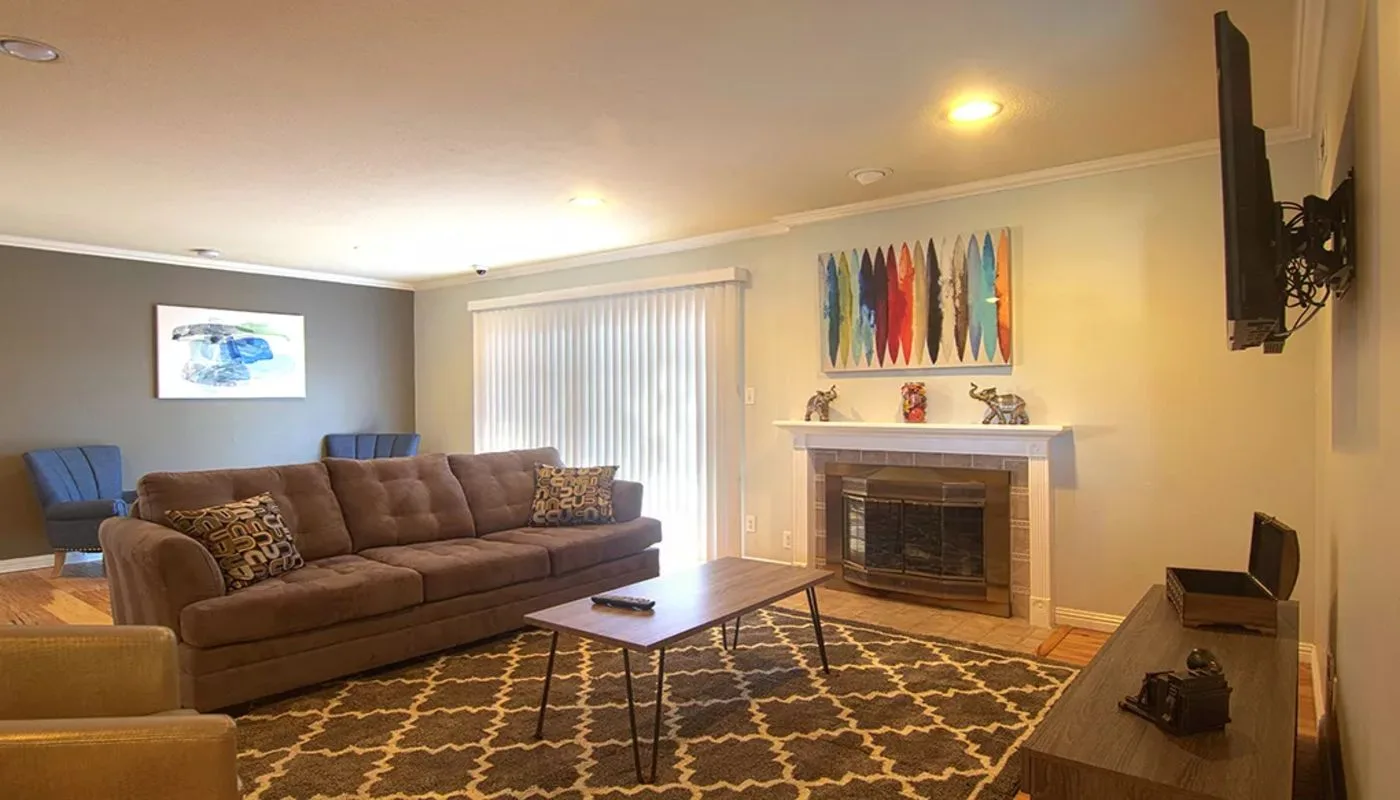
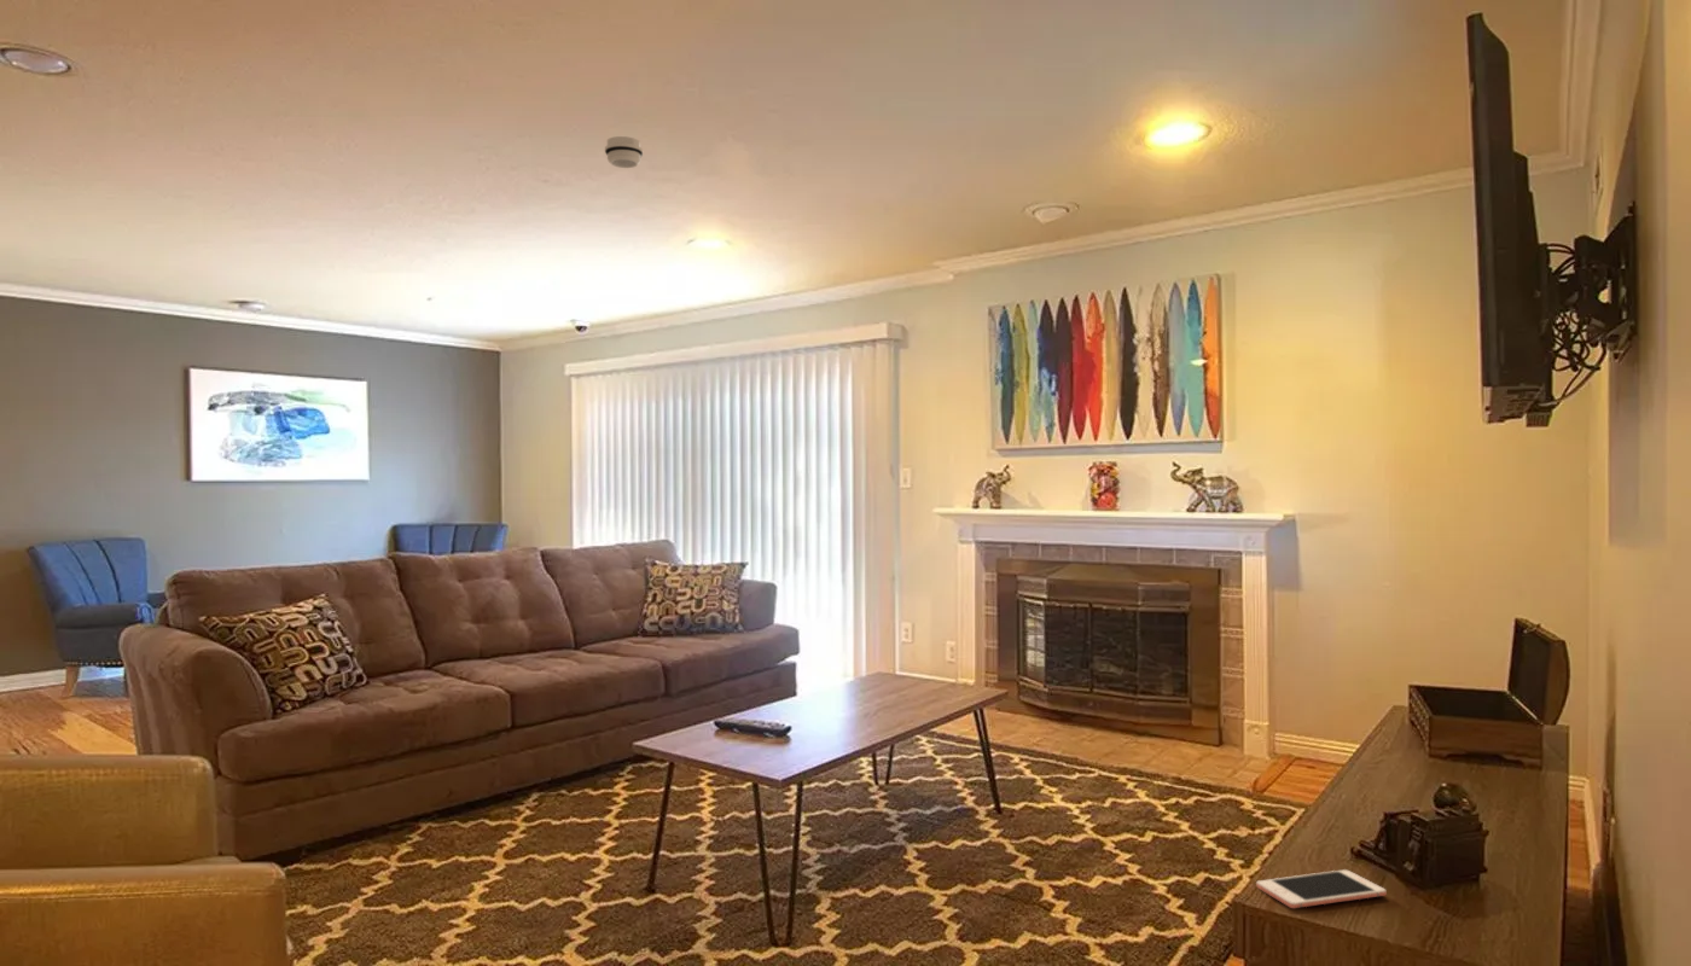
+ cell phone [1255,868,1388,909]
+ smoke detector [604,135,644,169]
